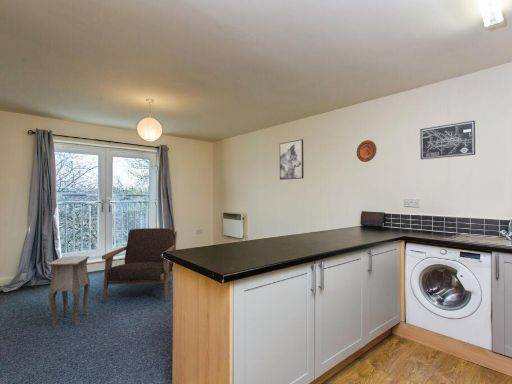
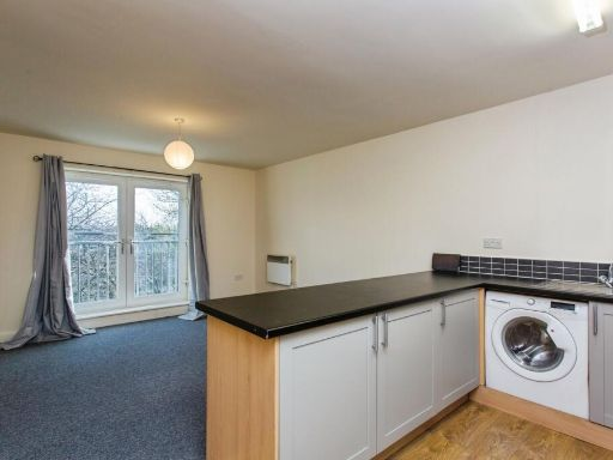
- decorative plate [356,139,378,163]
- wall art [279,138,305,181]
- armchair [101,227,178,304]
- side table [47,255,91,328]
- wall art [419,120,476,160]
